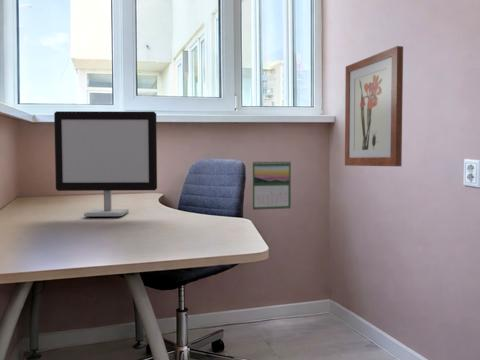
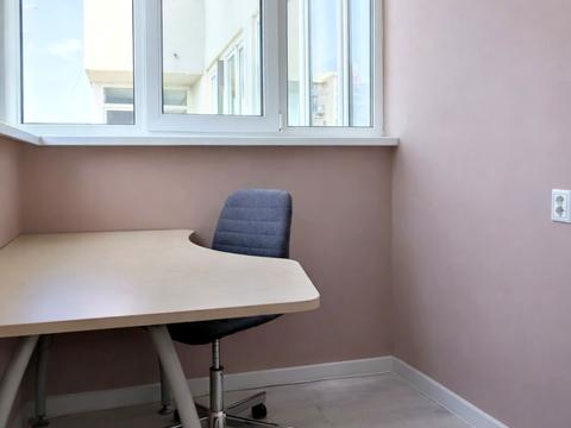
- computer monitor [53,110,158,218]
- calendar [251,159,292,211]
- wall art [344,45,404,167]
